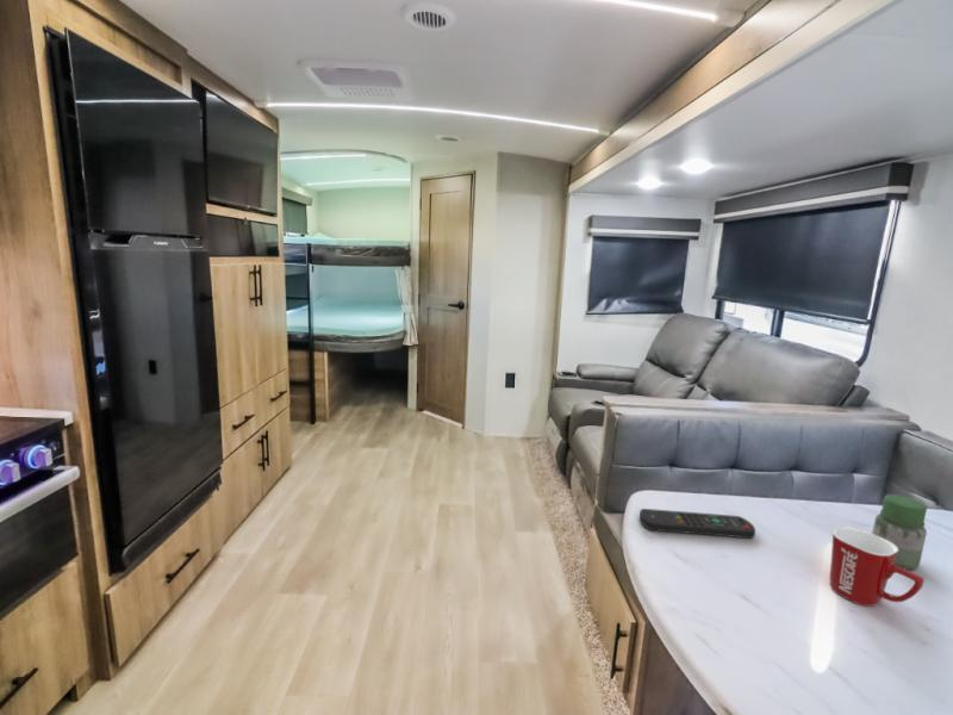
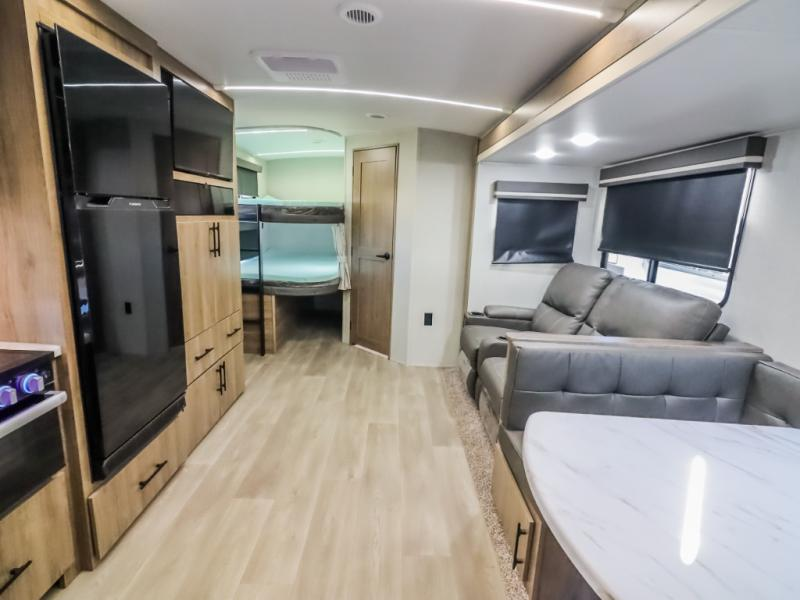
- mug [829,526,926,608]
- remote control [639,508,756,540]
- jar [871,493,928,571]
